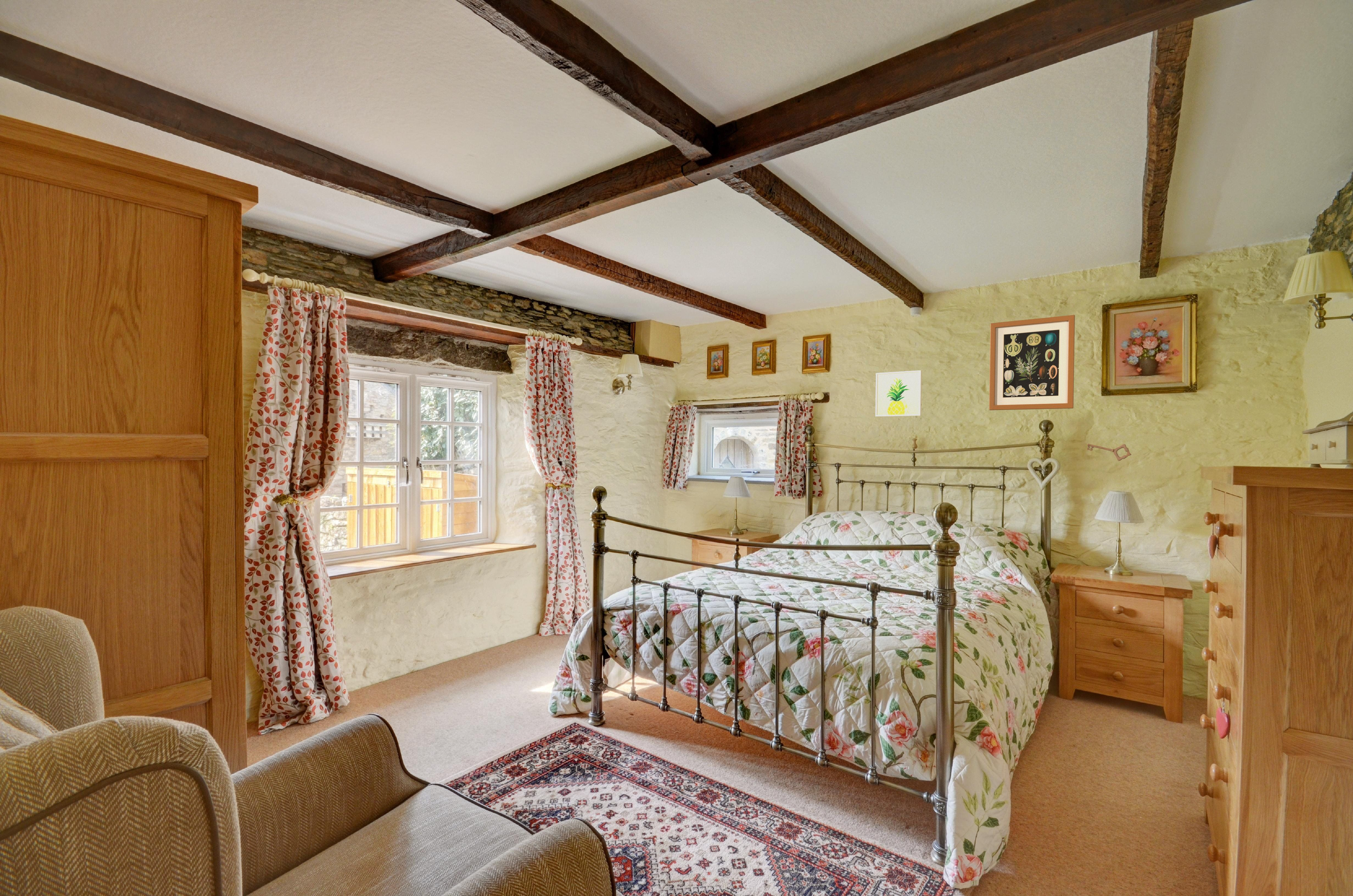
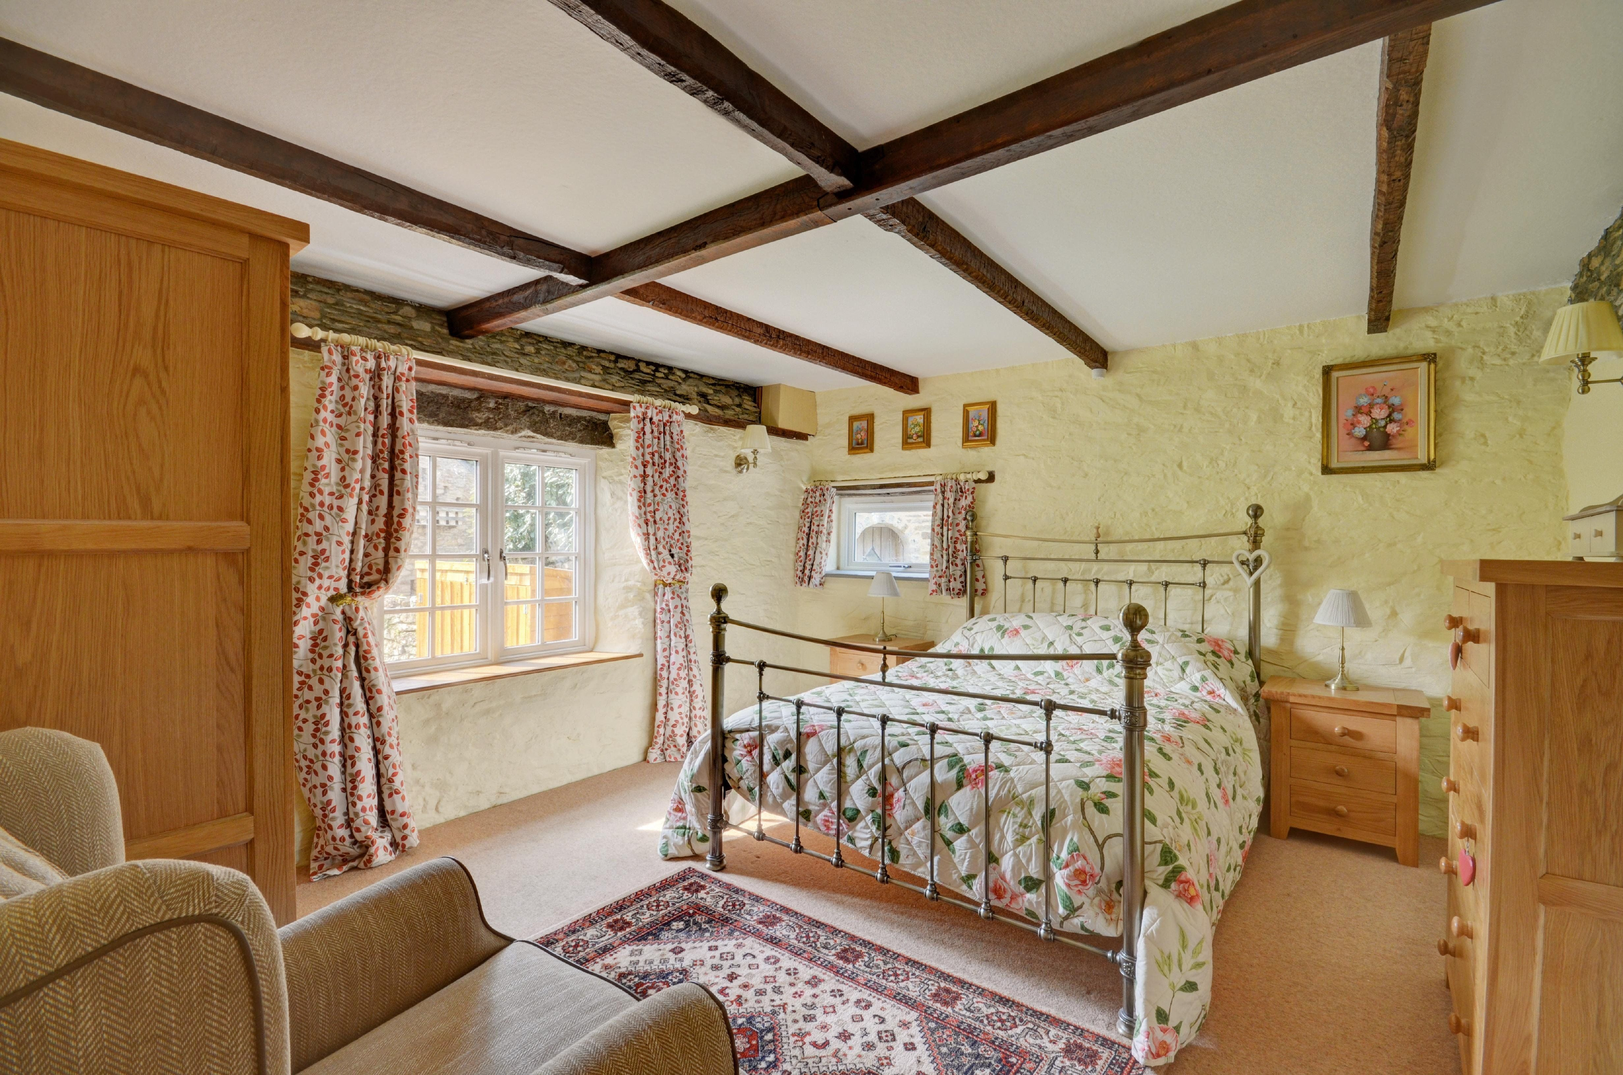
- wall art [875,370,922,417]
- wall art [989,315,1075,411]
- decorative key [1087,444,1132,461]
